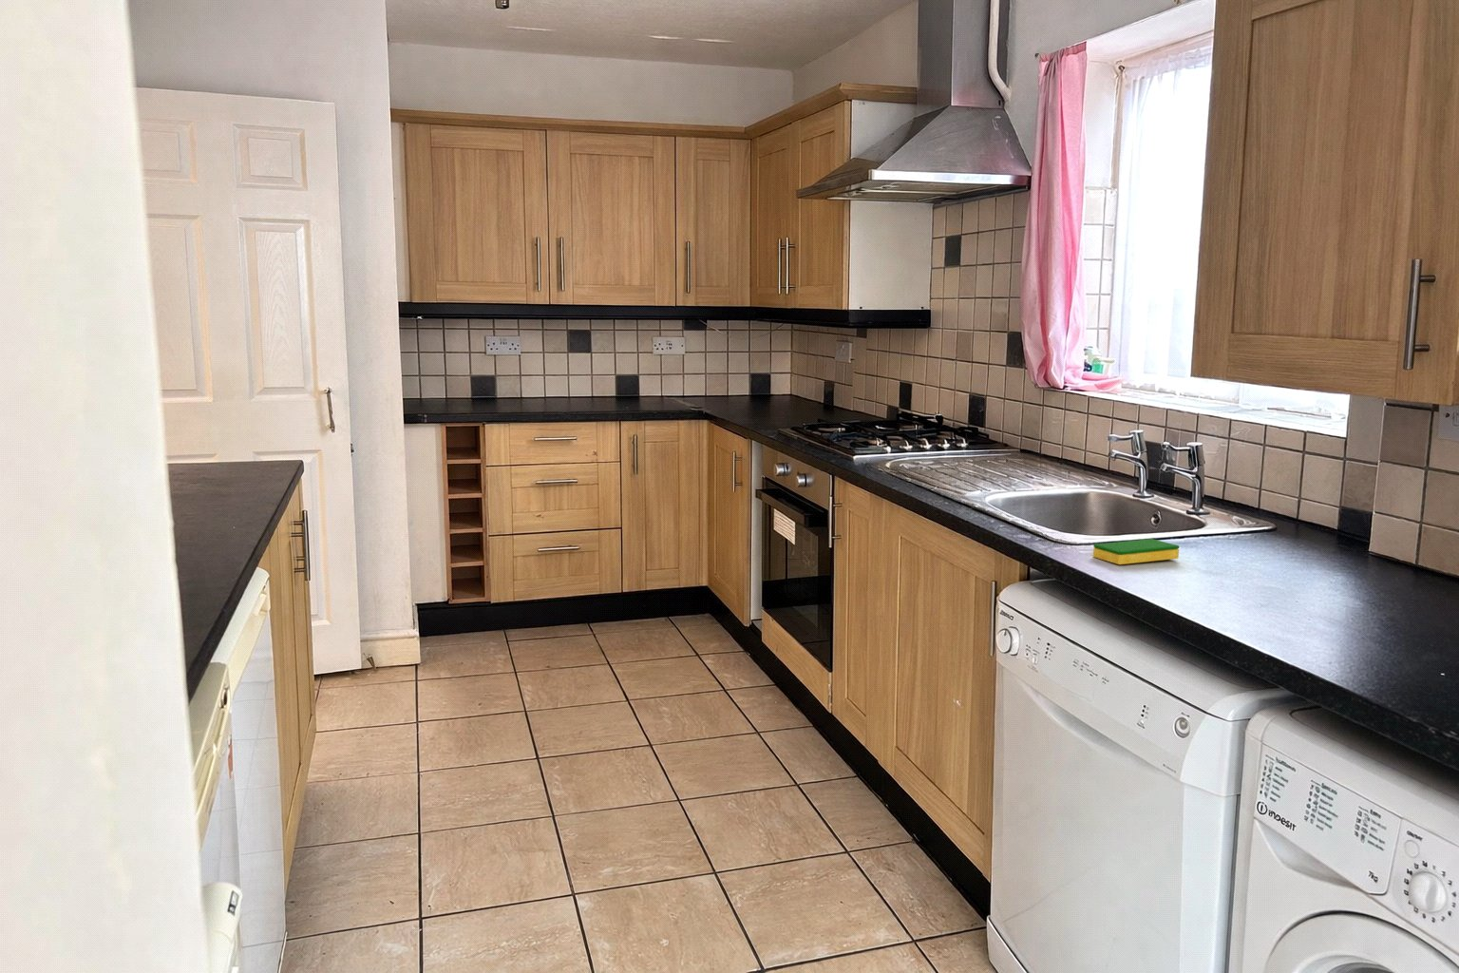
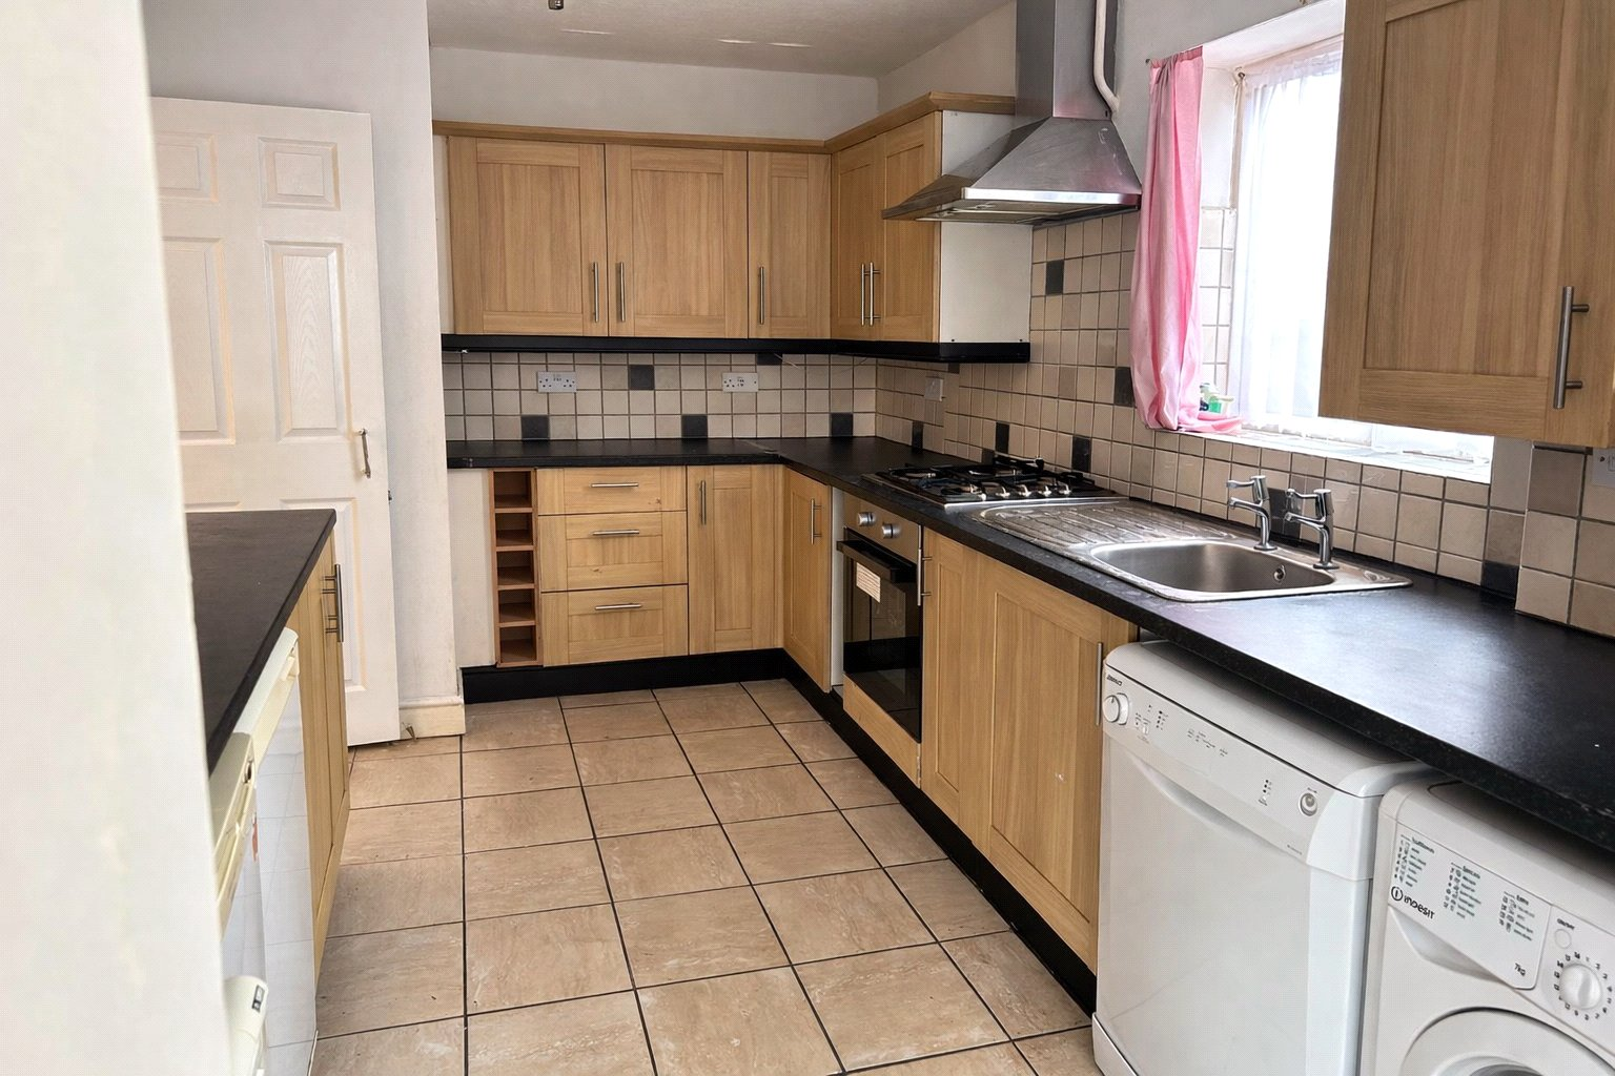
- dish sponge [1092,538,1180,566]
